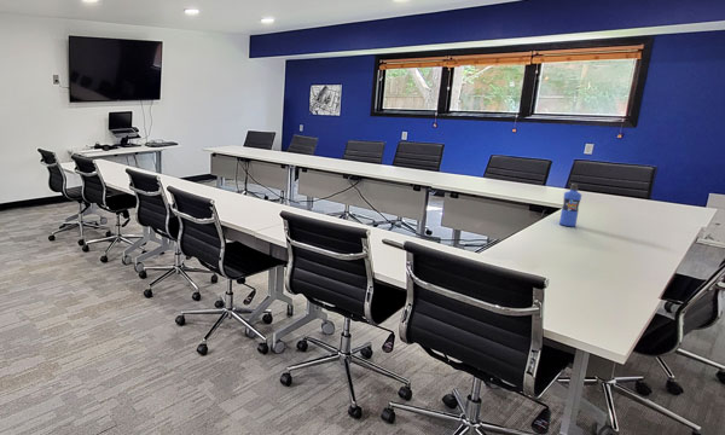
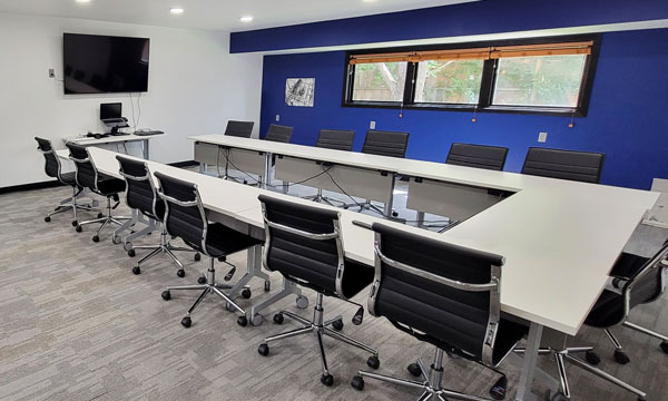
- water bottle [558,182,582,227]
